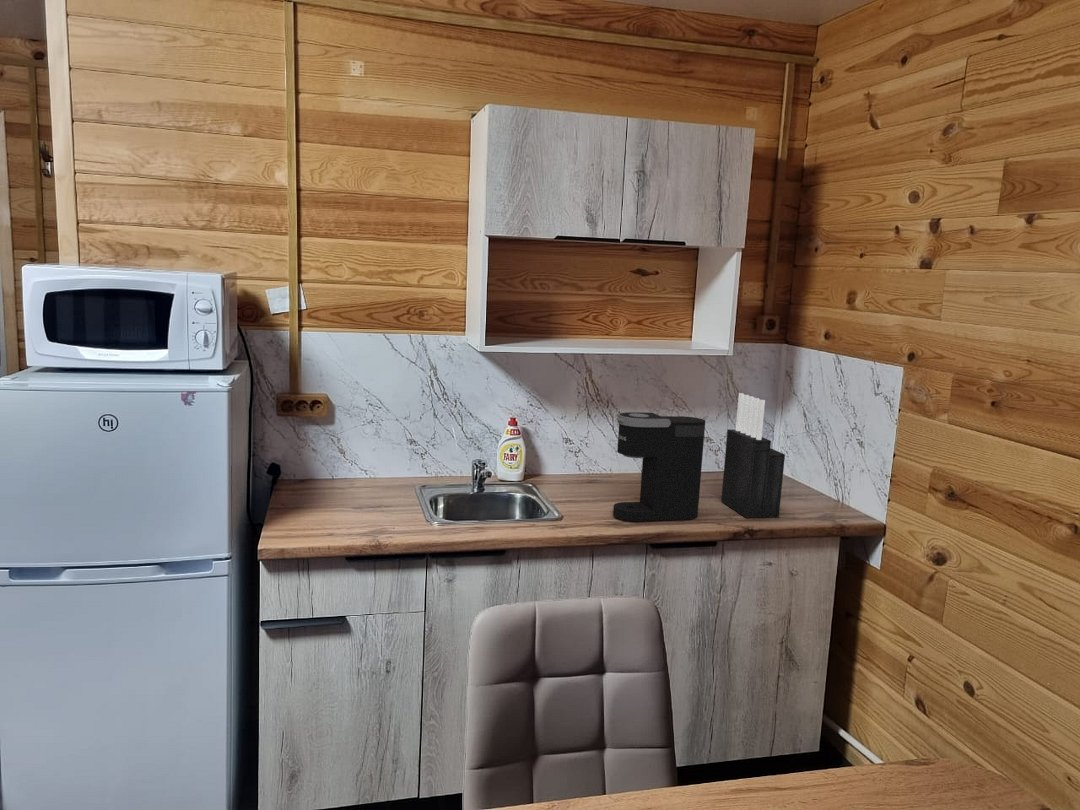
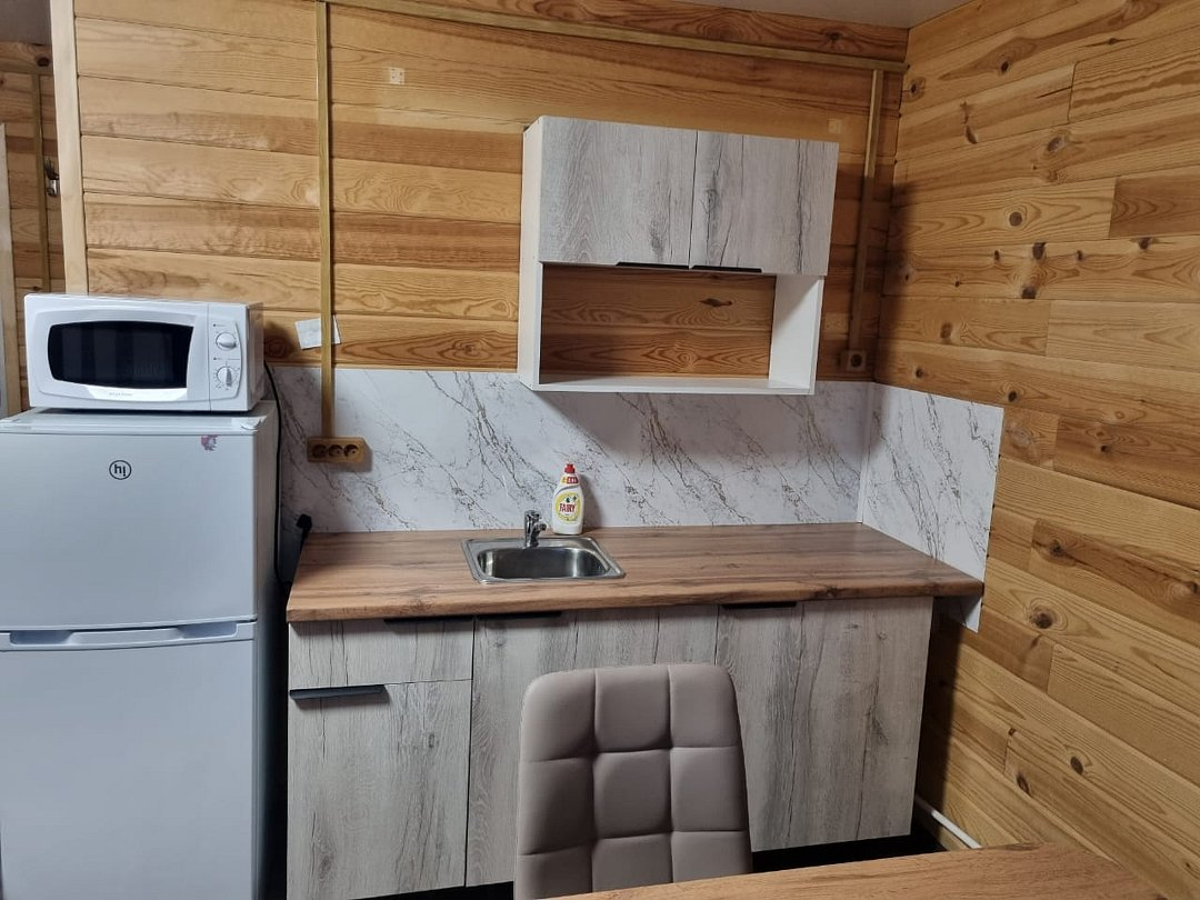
- coffee maker [612,411,706,523]
- knife block [720,392,786,519]
